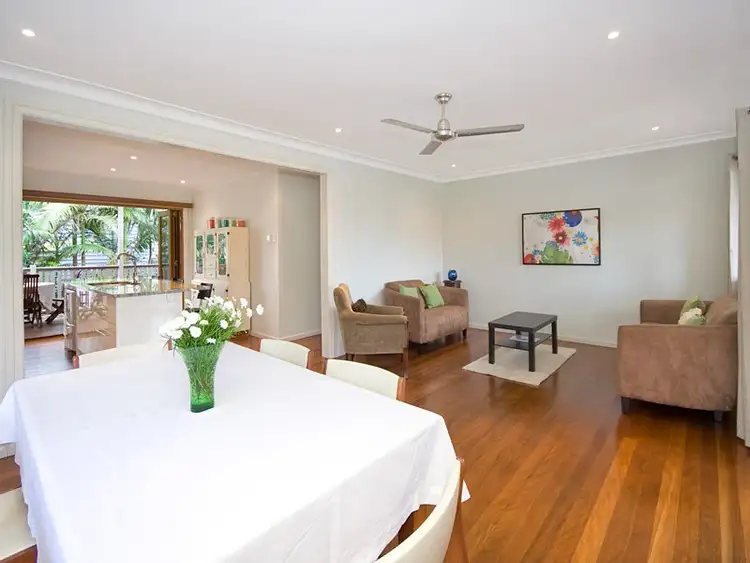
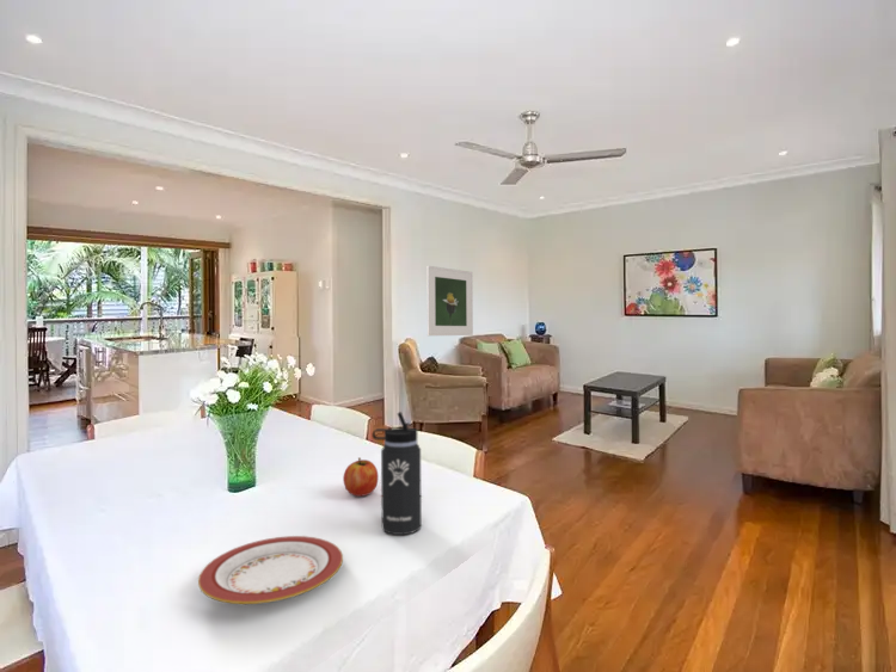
+ plate [197,535,344,605]
+ thermos bottle [372,411,423,536]
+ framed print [425,265,474,337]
+ fruit [342,456,379,498]
